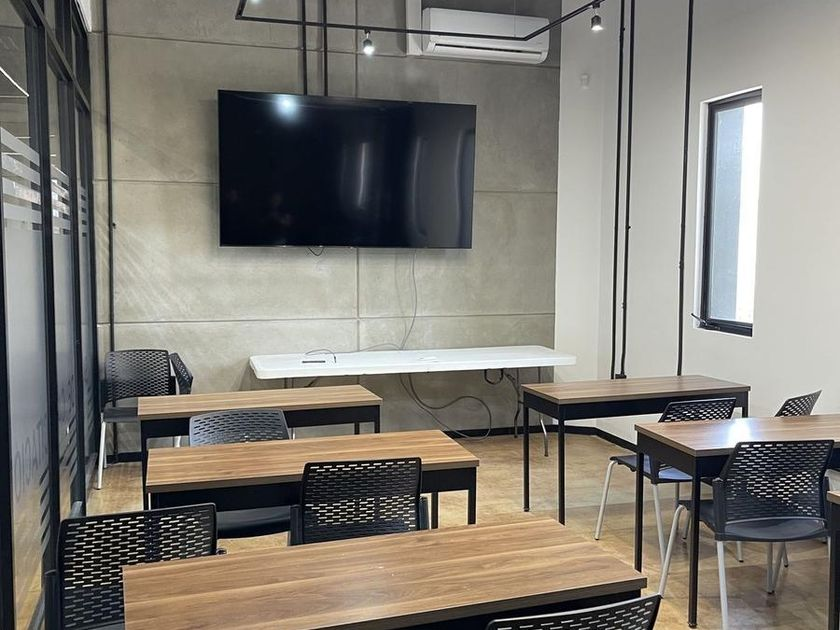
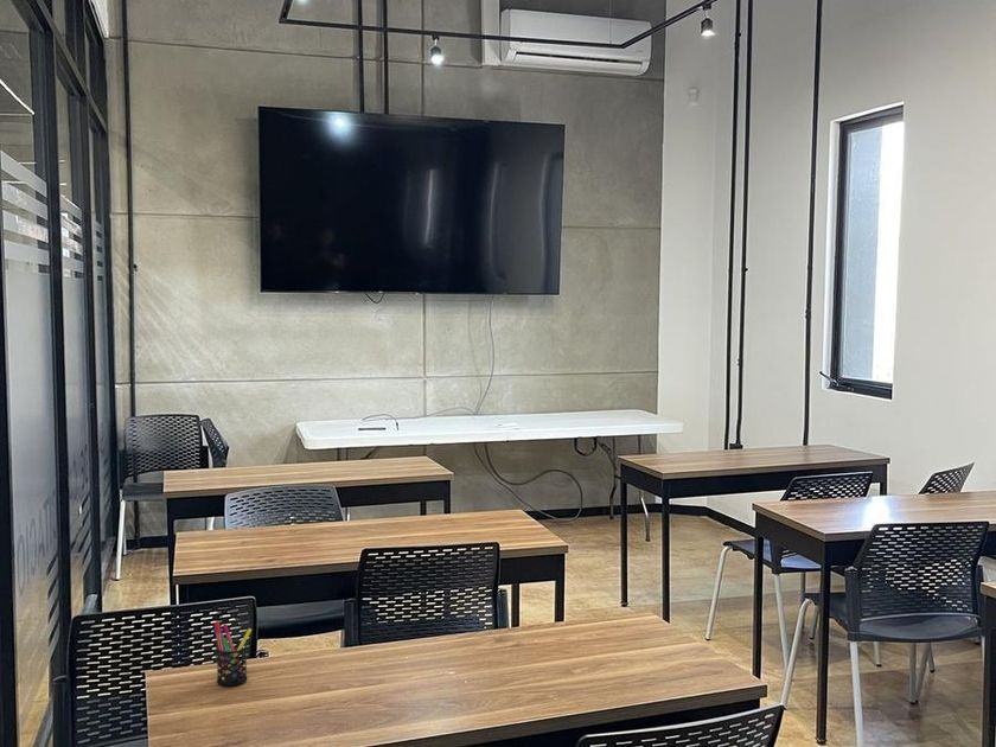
+ pen holder [212,620,253,688]
